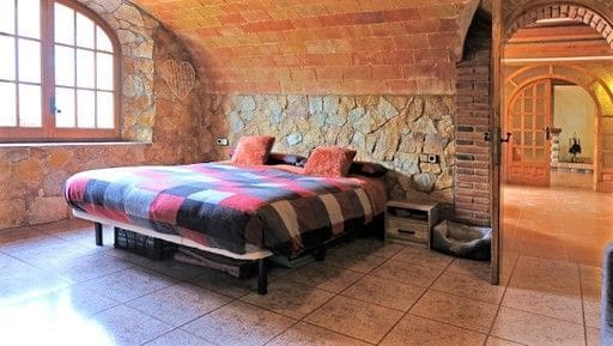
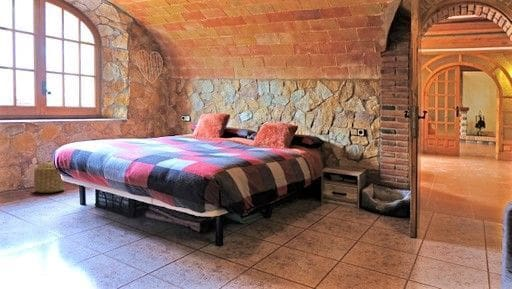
+ basket [33,160,65,194]
